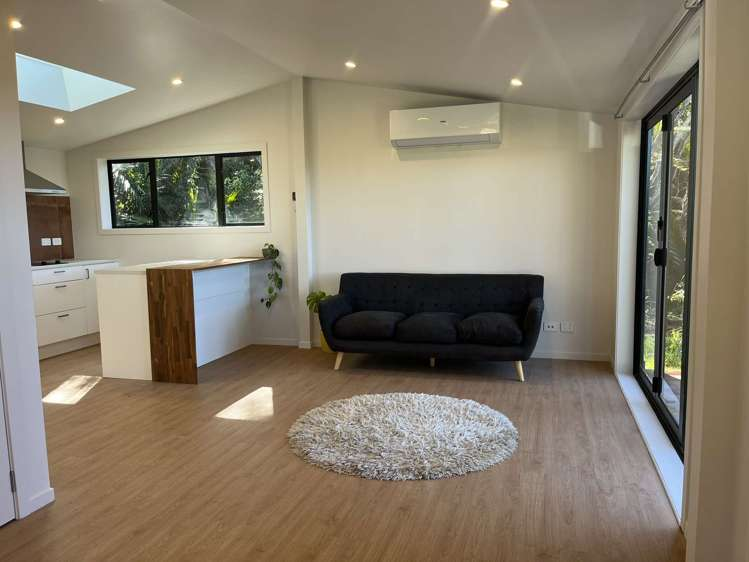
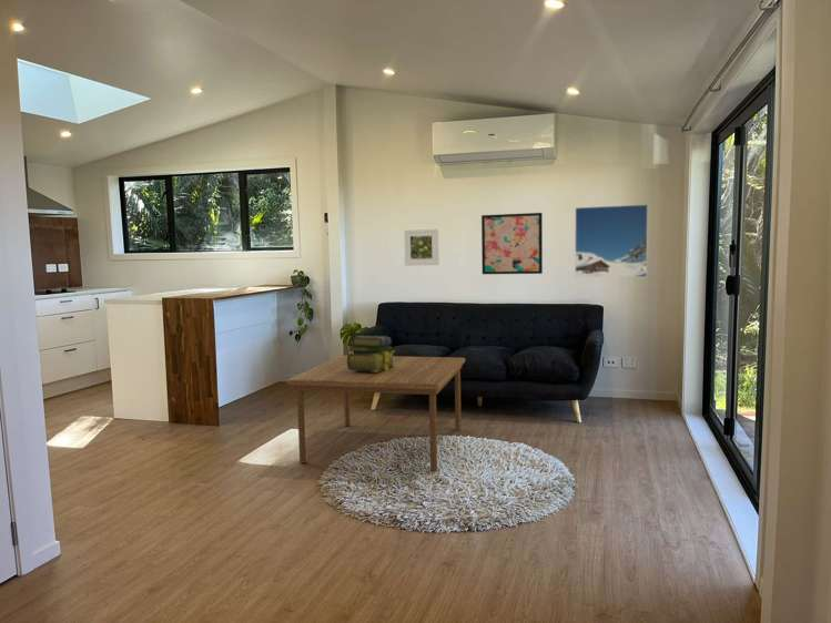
+ coffee table [286,355,466,472]
+ wall art [480,212,544,275]
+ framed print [403,228,440,267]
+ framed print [574,203,649,278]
+ stack of books [346,335,396,371]
